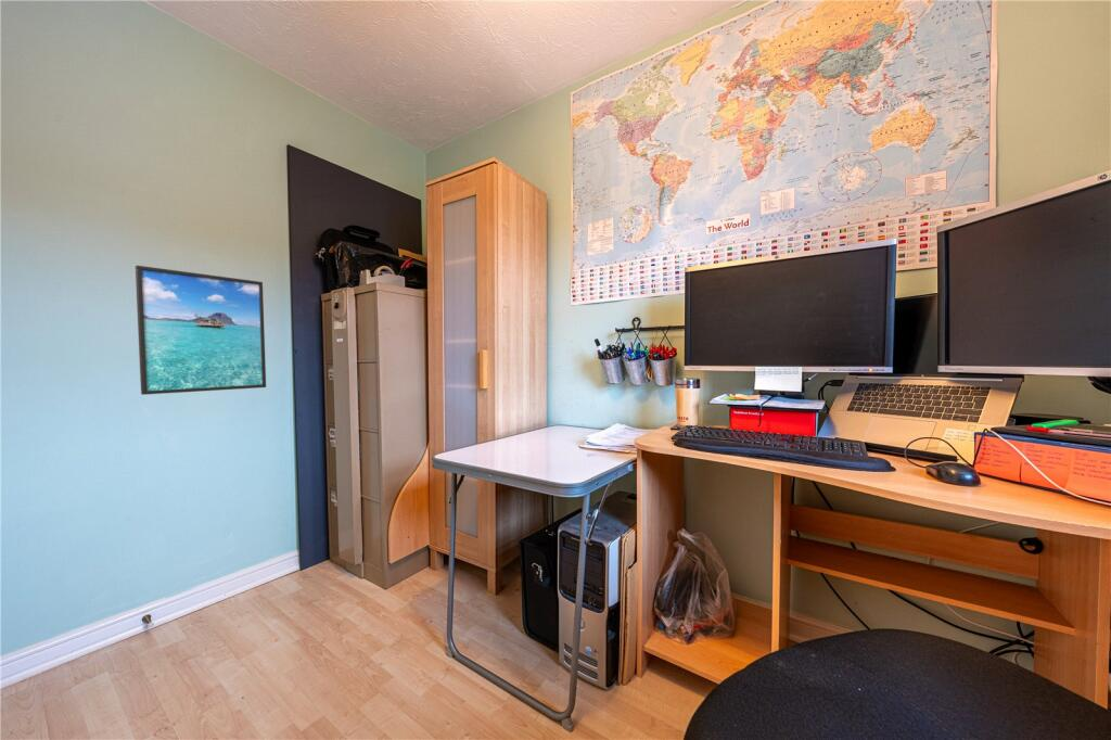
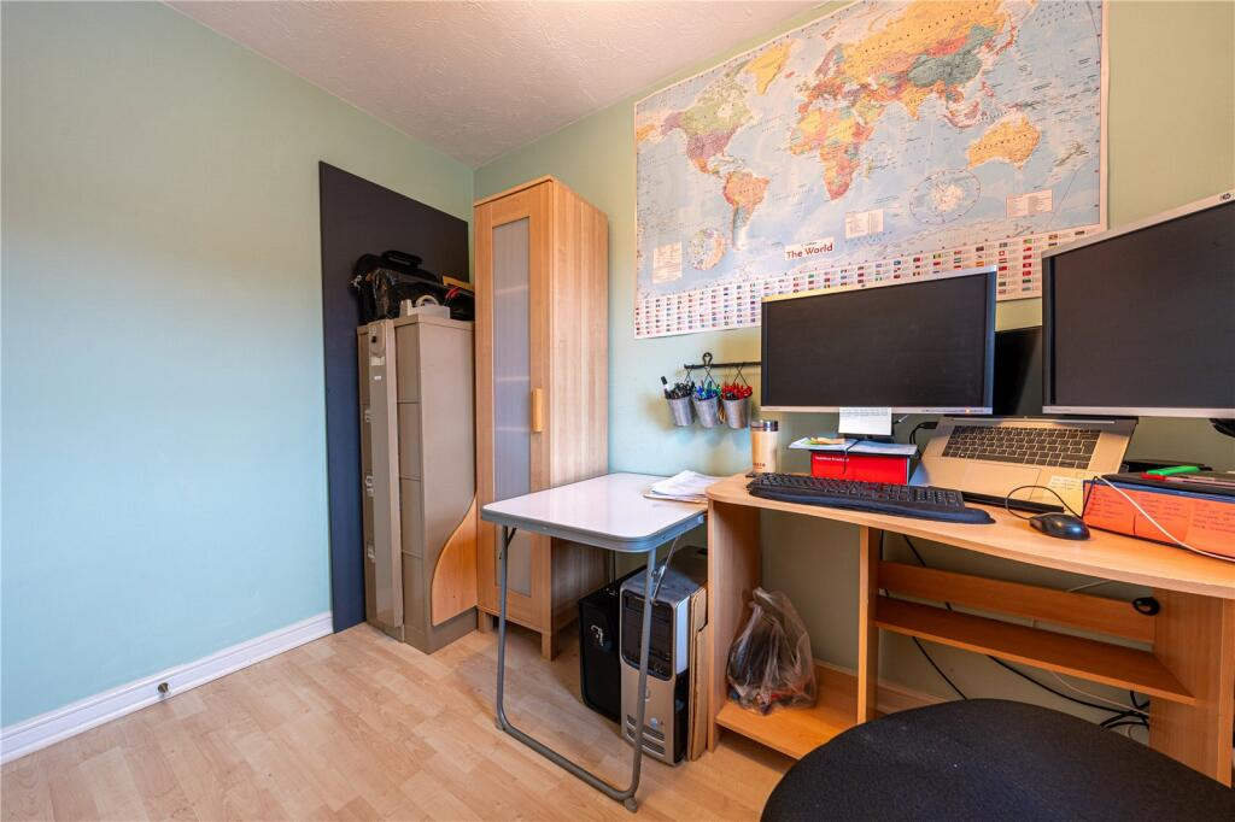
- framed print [135,265,267,396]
